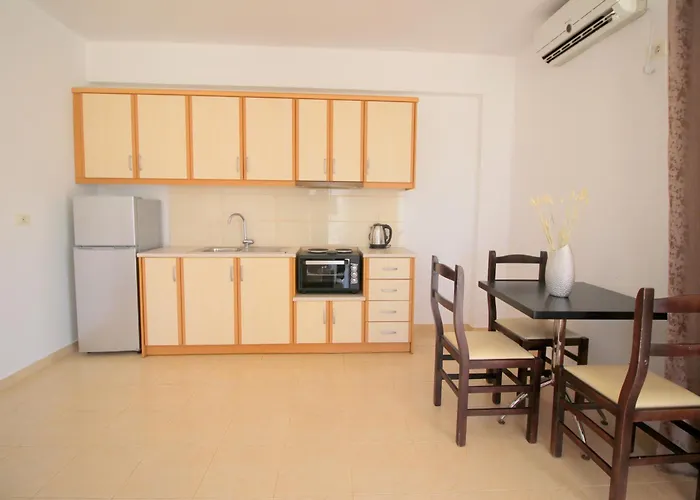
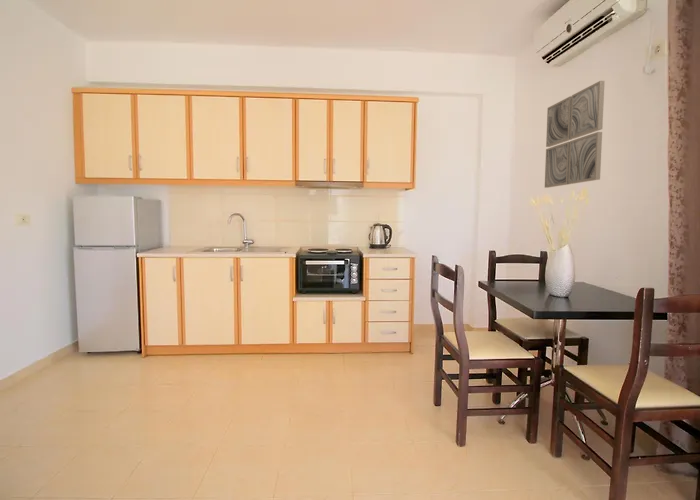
+ wall art [544,80,606,189]
